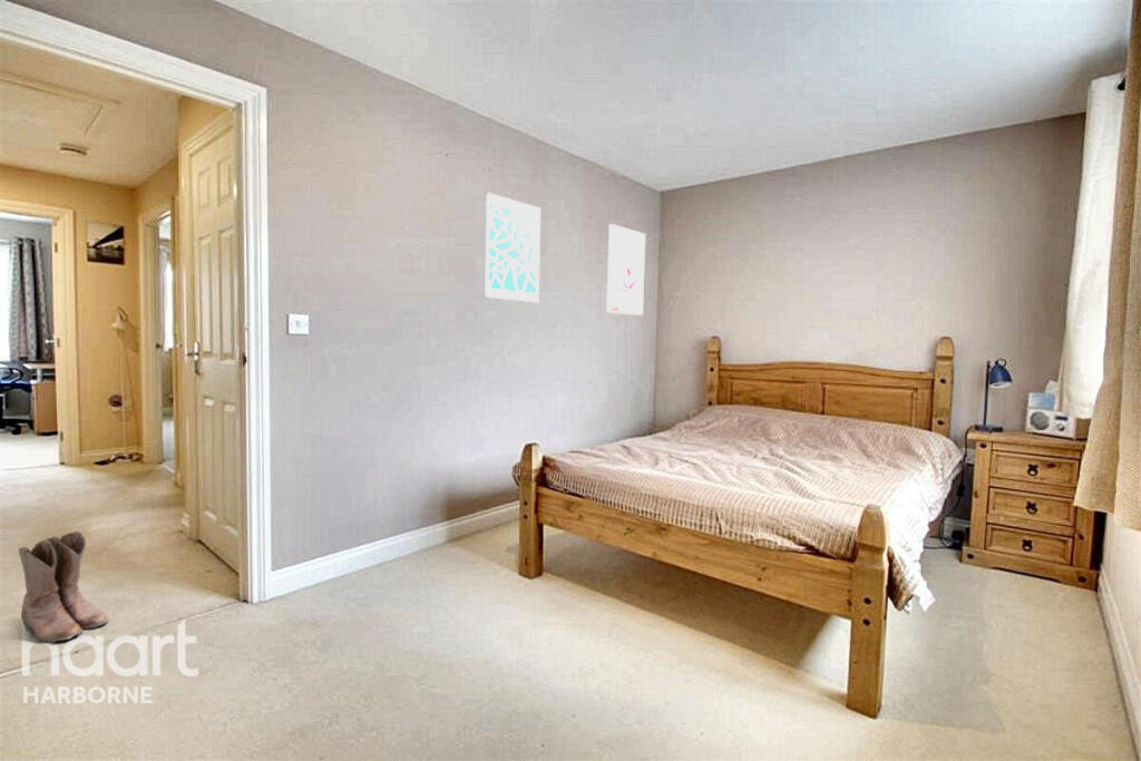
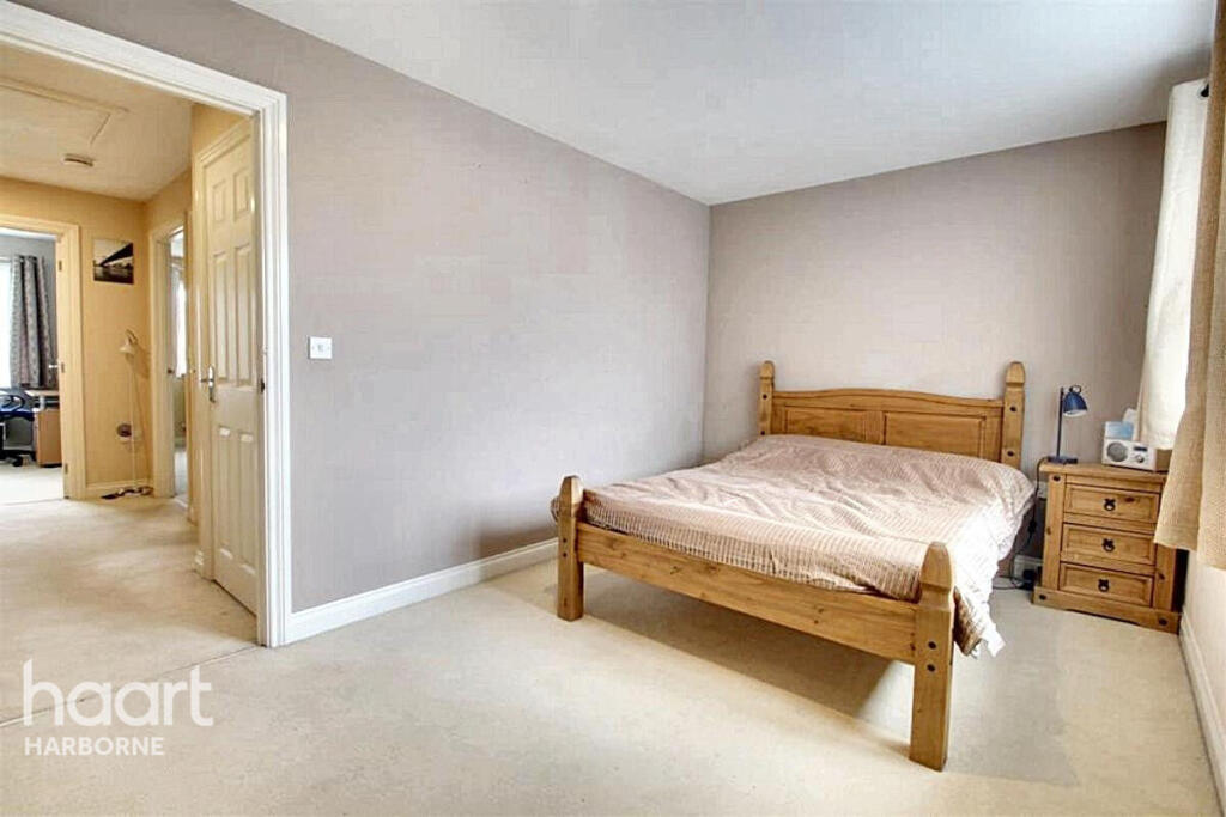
- wall art [484,192,543,303]
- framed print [605,223,646,316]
- boots [18,530,110,644]
